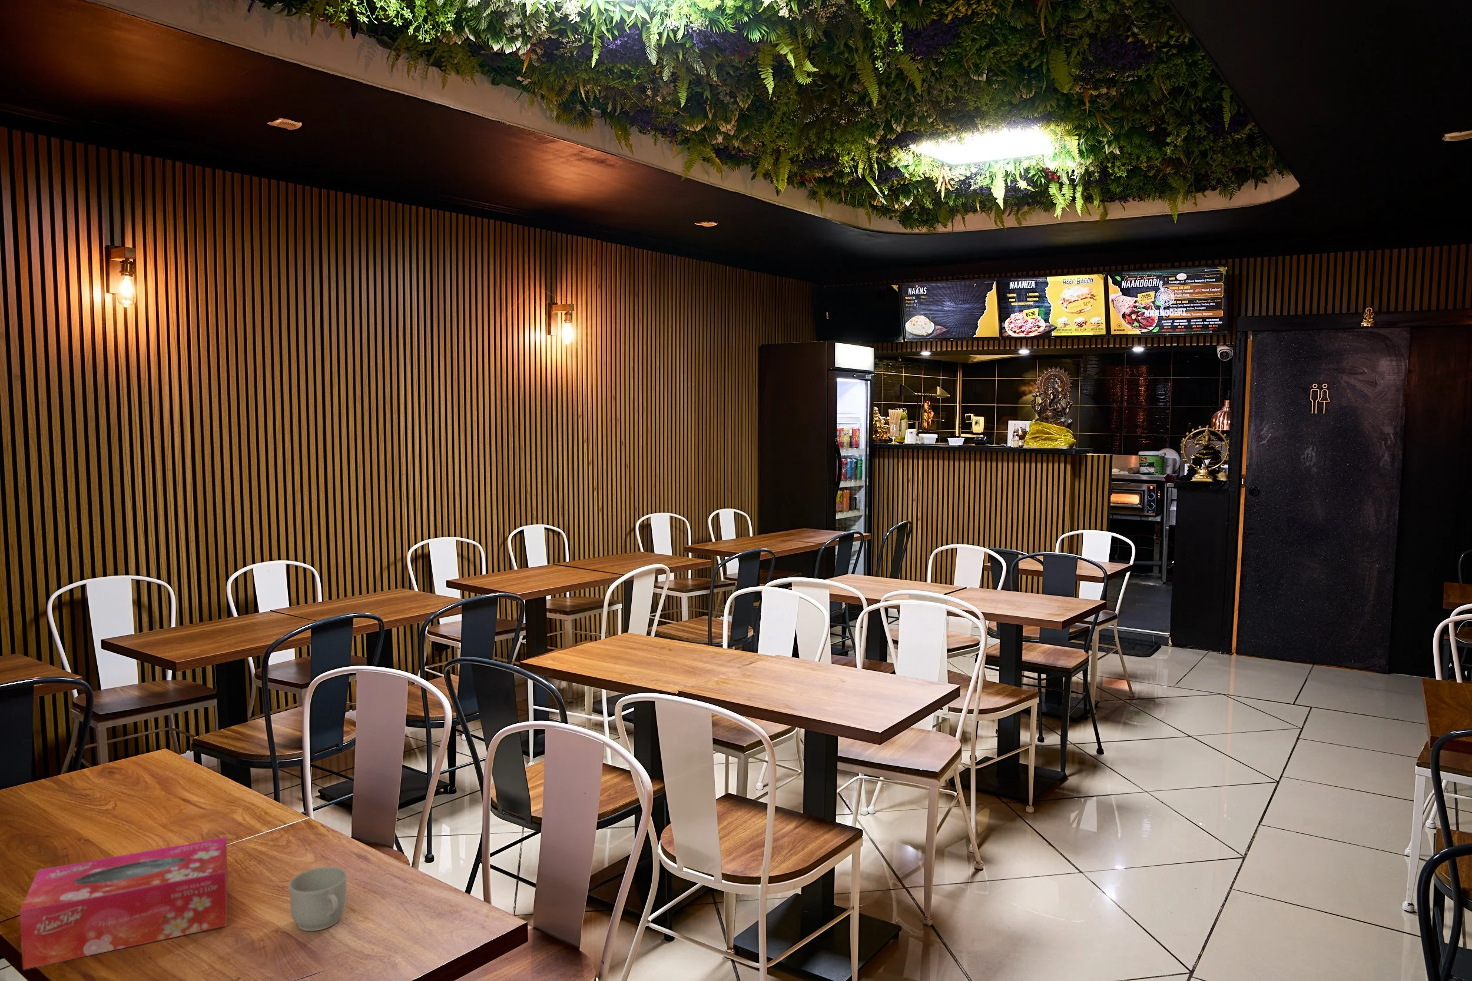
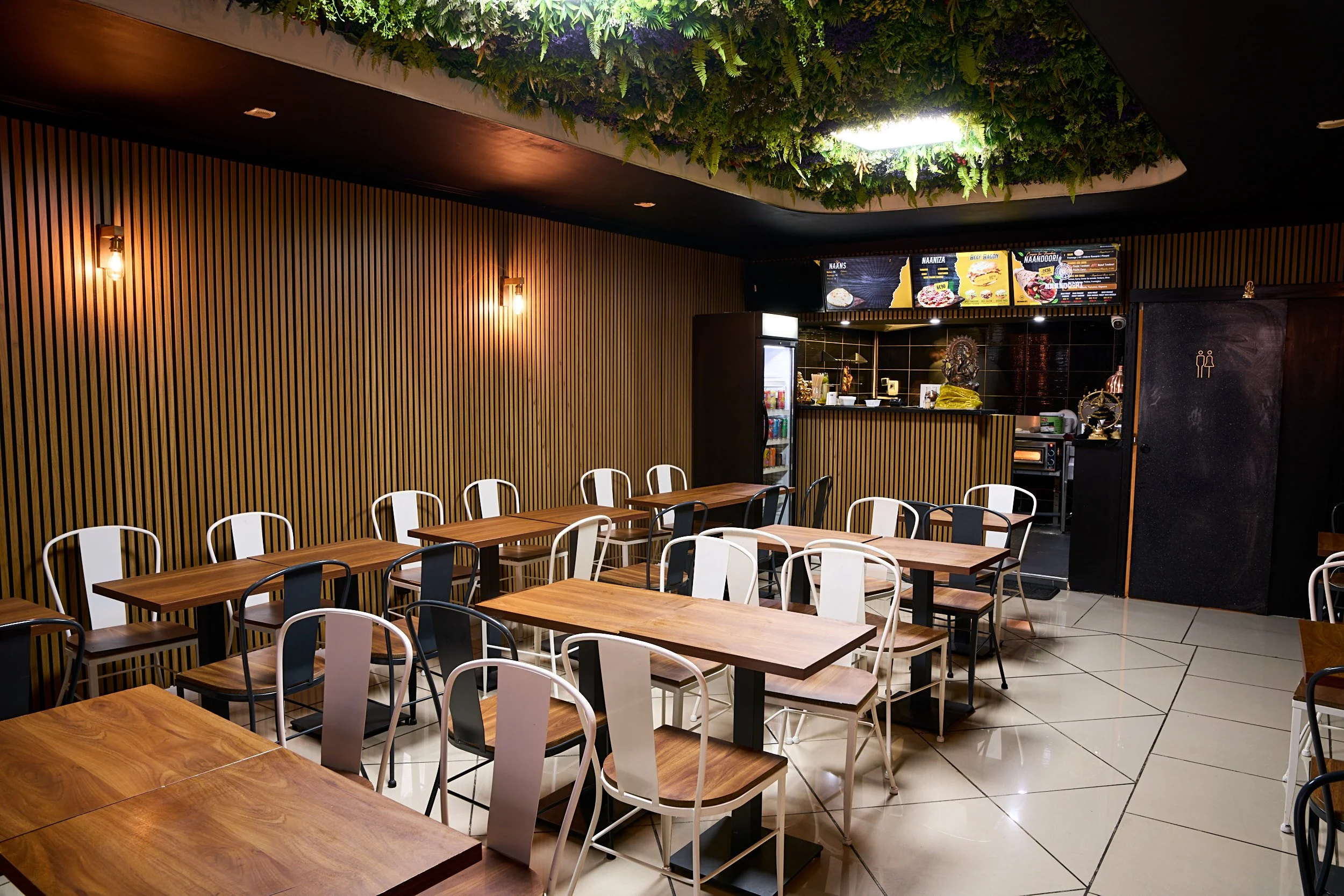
- tissue box [20,836,229,970]
- mug [288,866,347,932]
